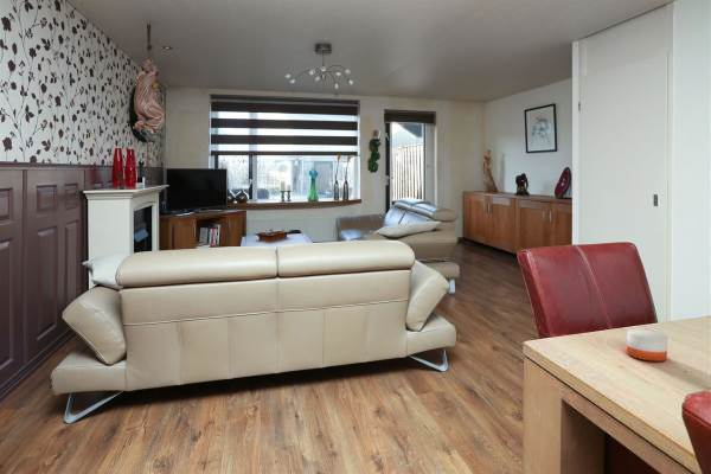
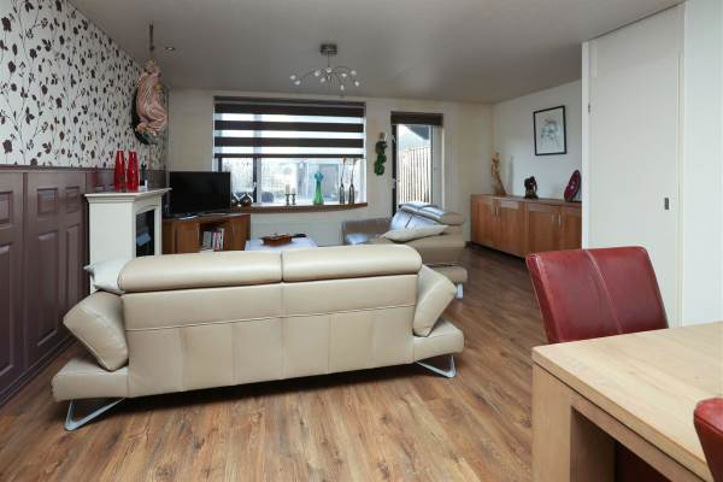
- candle [626,316,668,363]
